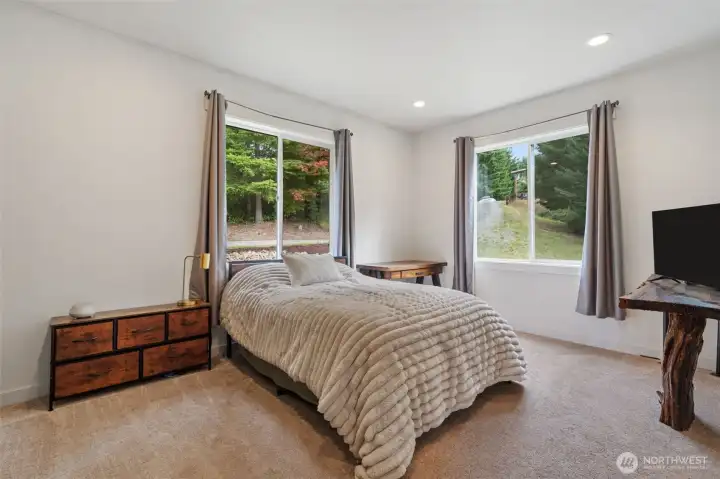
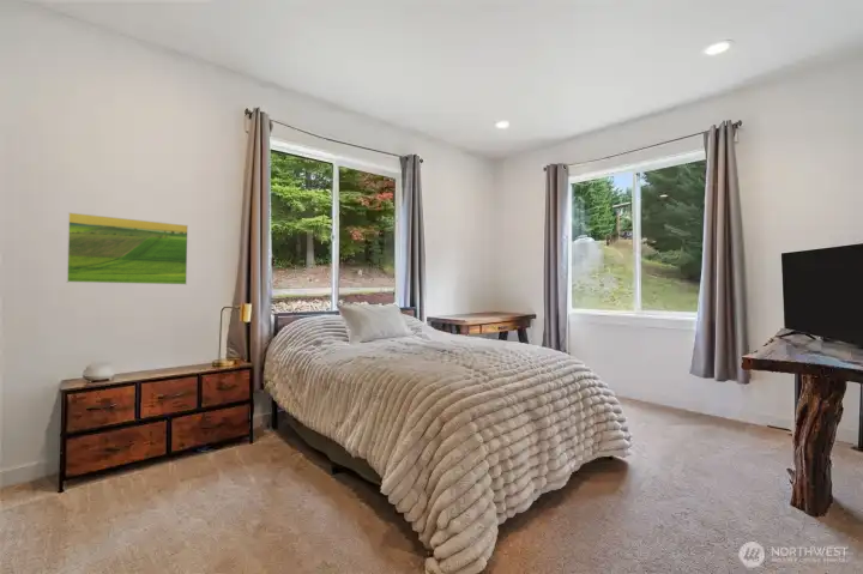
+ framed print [66,211,189,286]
